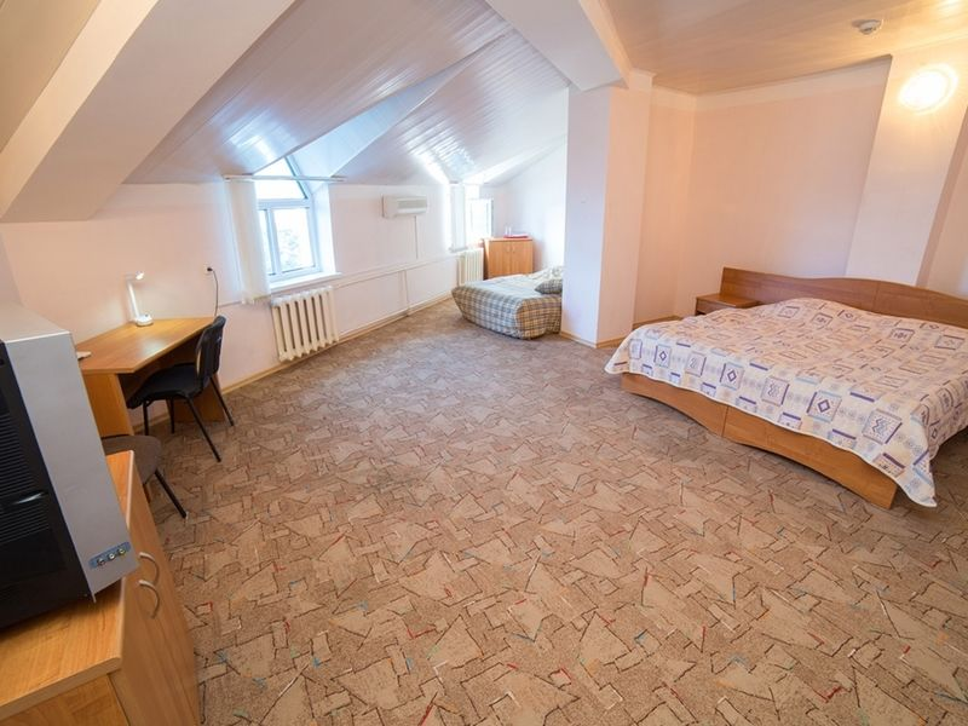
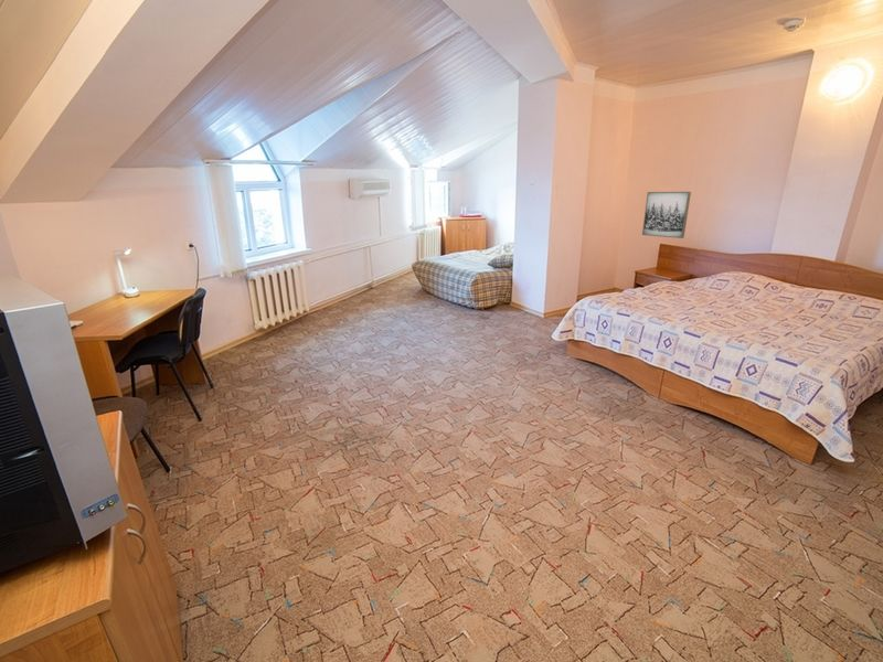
+ wall art [641,191,692,239]
